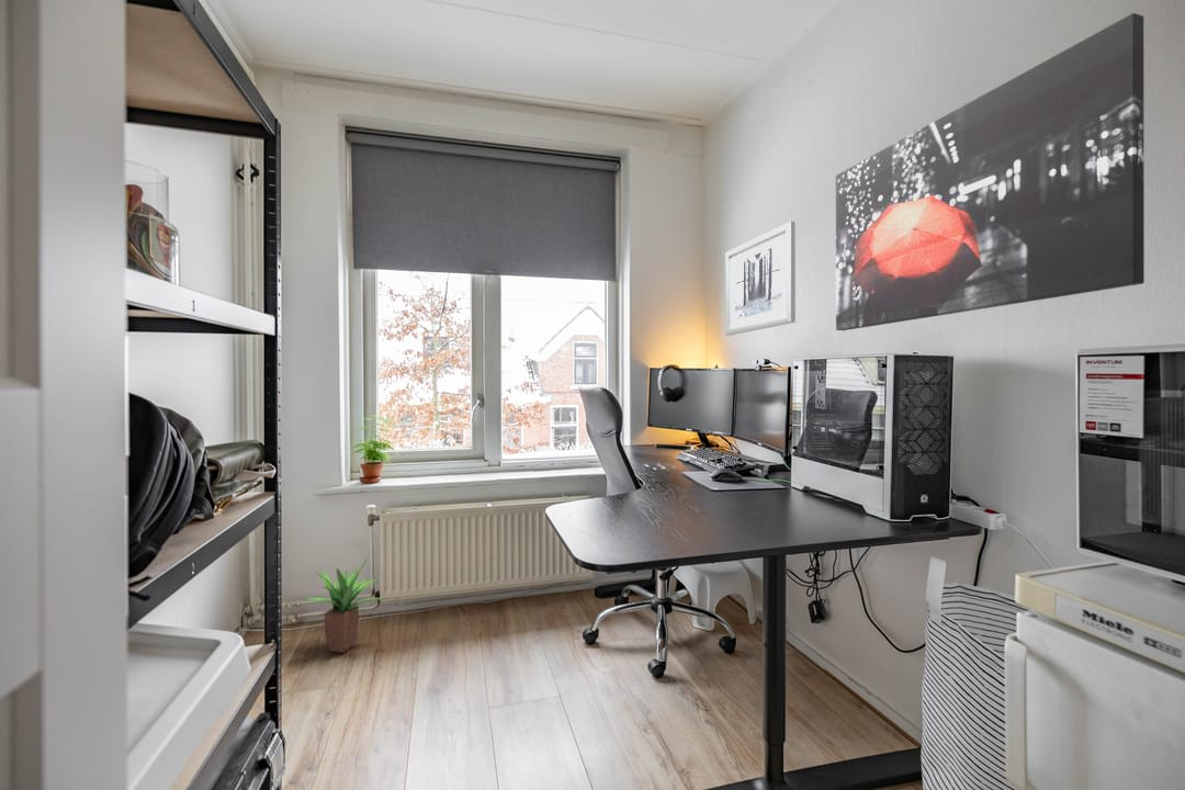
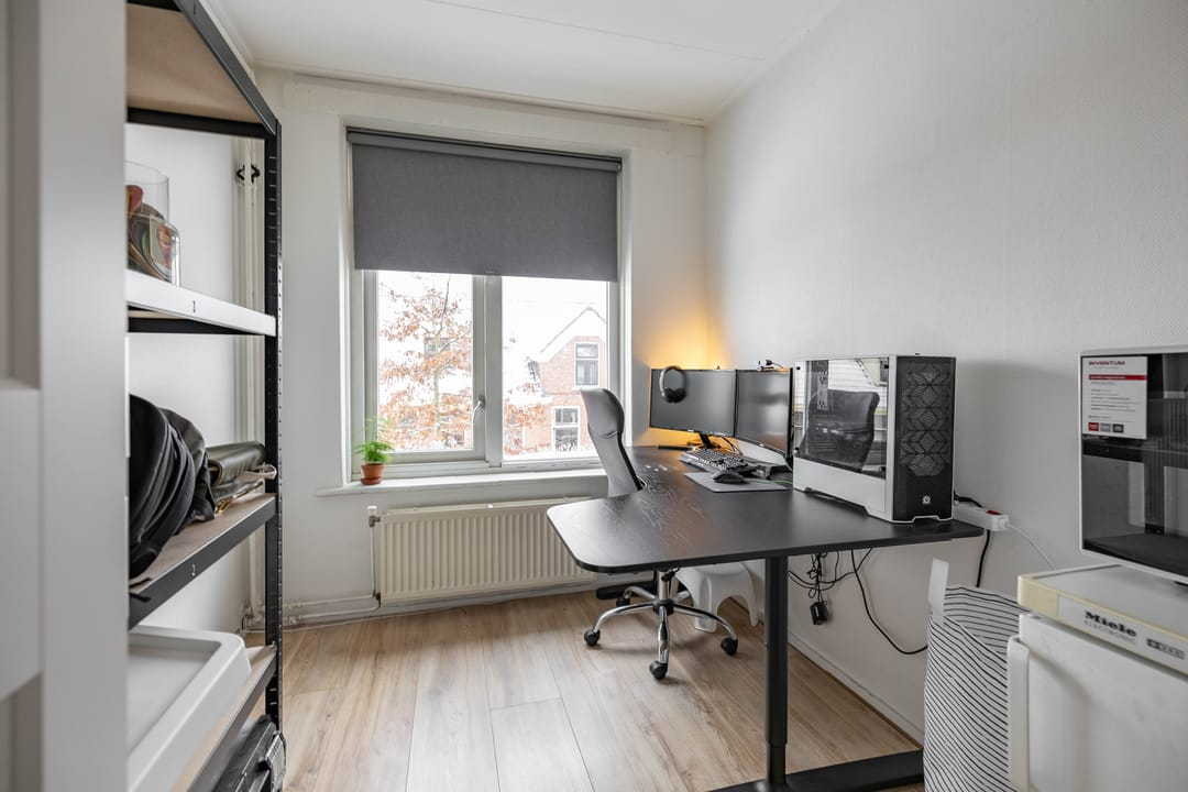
- wall art [724,221,797,337]
- potted plant [302,556,388,654]
- wall art [835,12,1146,331]
